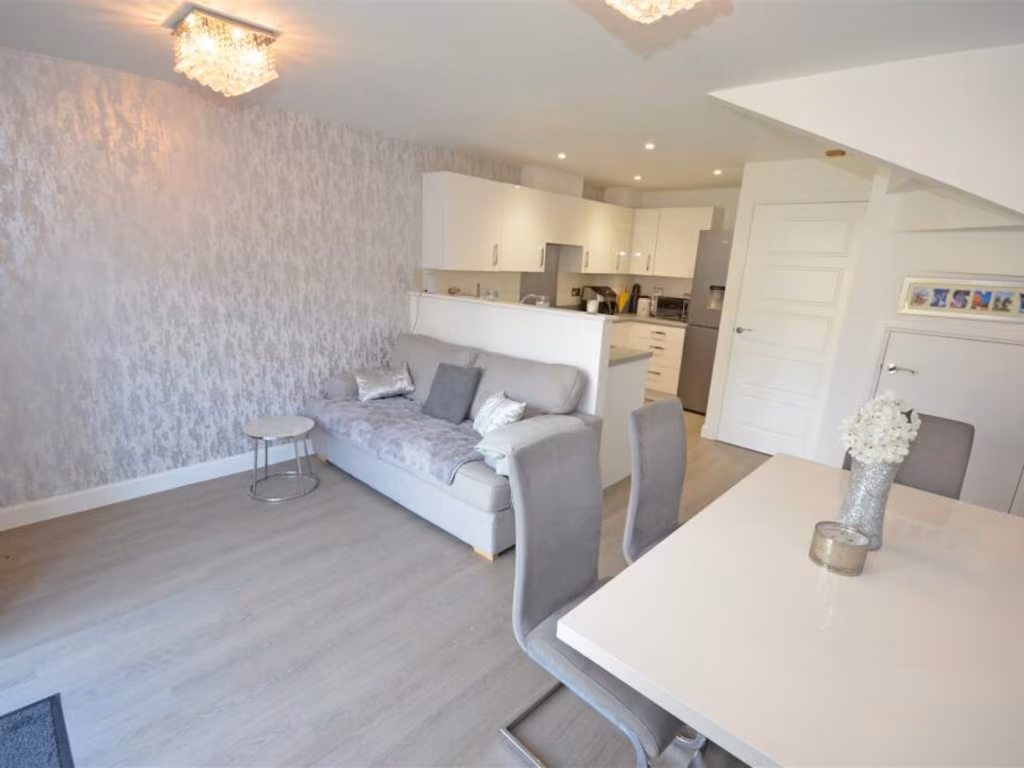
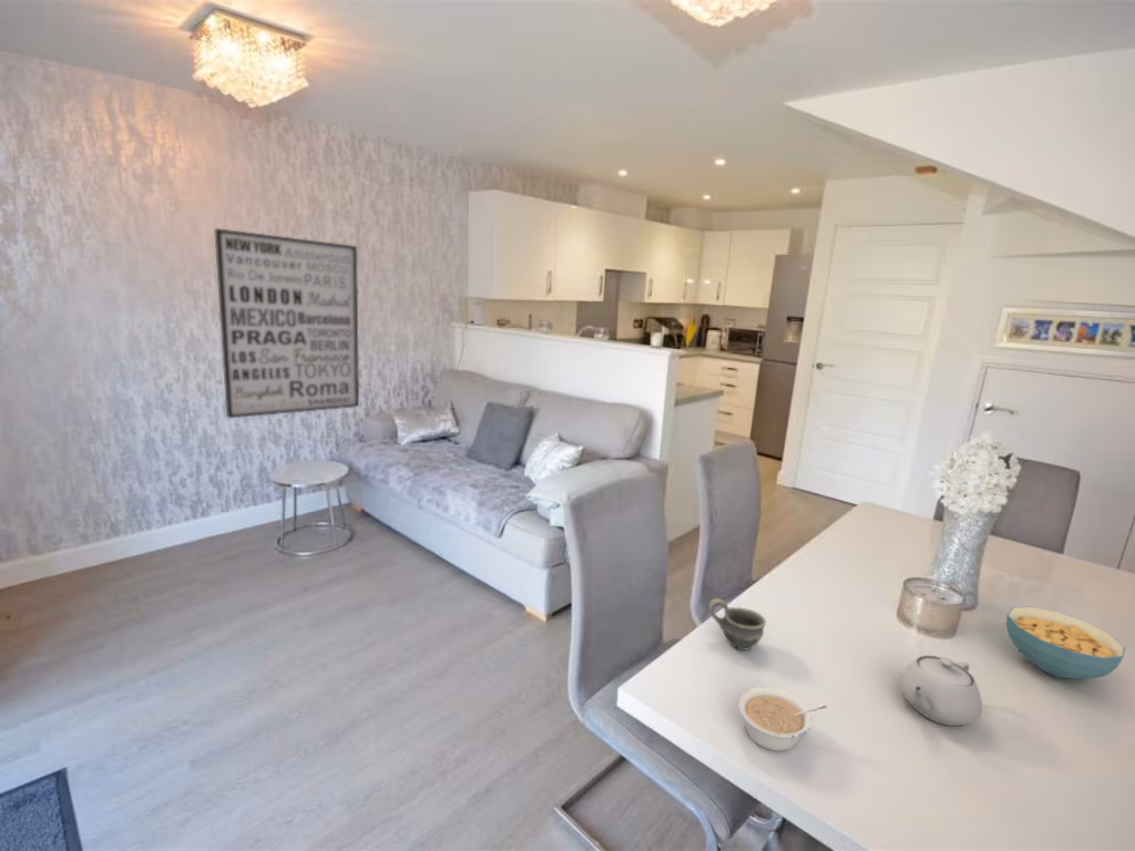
+ legume [737,686,828,752]
+ cup [707,597,767,652]
+ wall art [213,227,360,419]
+ teapot [898,654,983,727]
+ cereal bowl [1005,605,1126,680]
